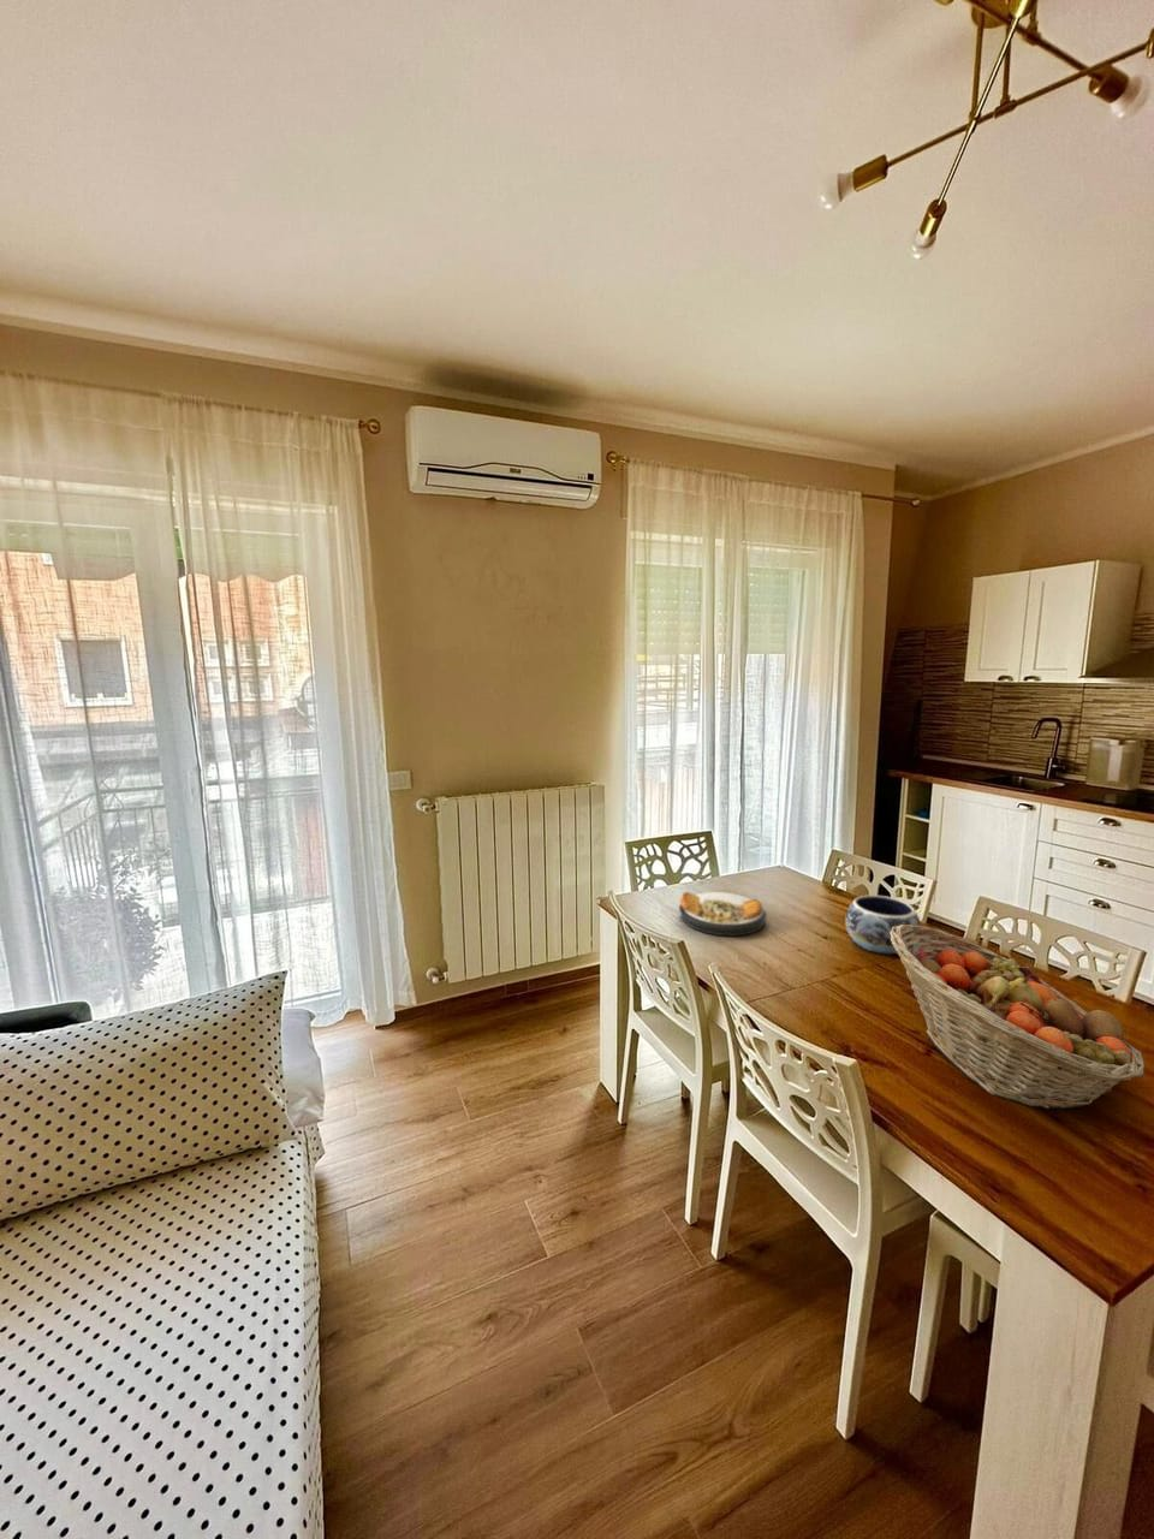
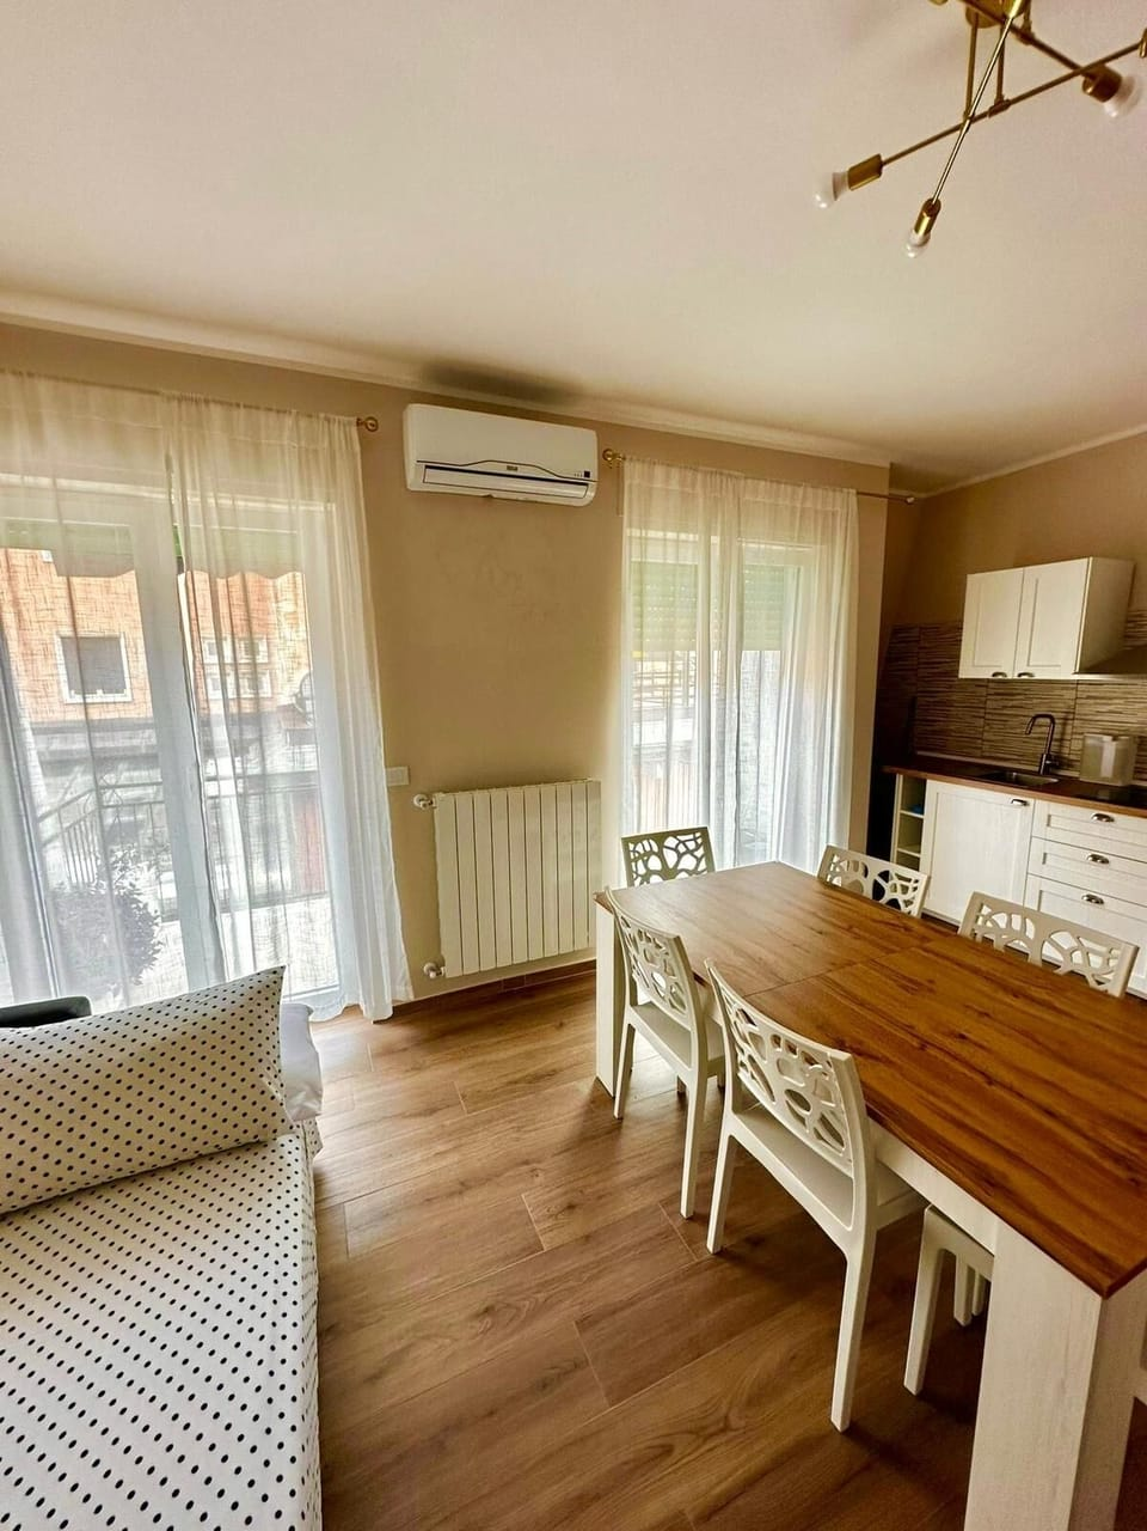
- fruit basket [890,925,1146,1111]
- decorative bowl [844,894,922,956]
- plate [678,891,769,937]
